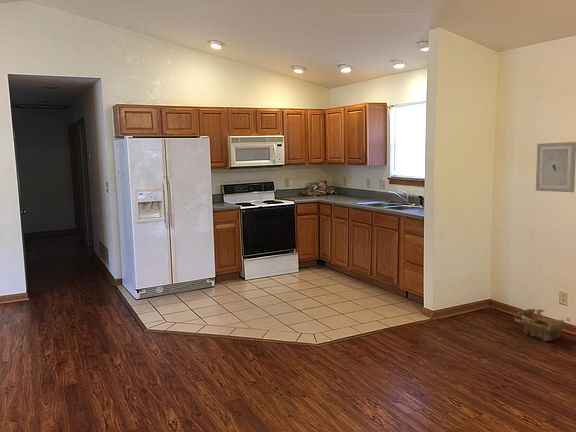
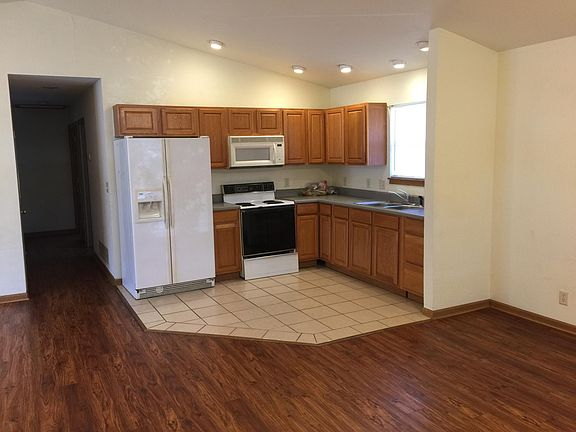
- cardboard box [513,308,573,342]
- wall art [535,141,576,193]
